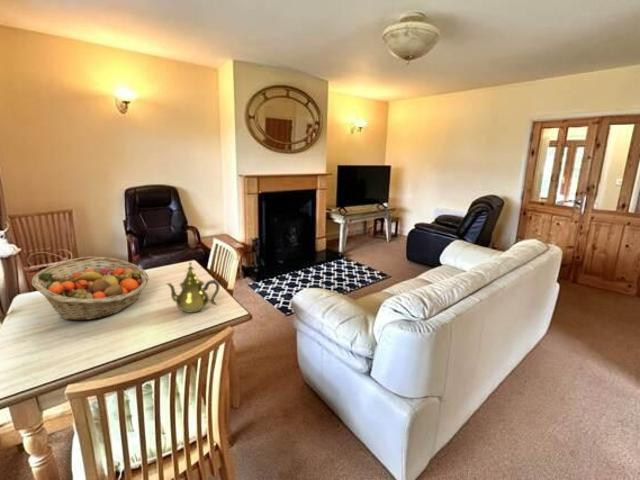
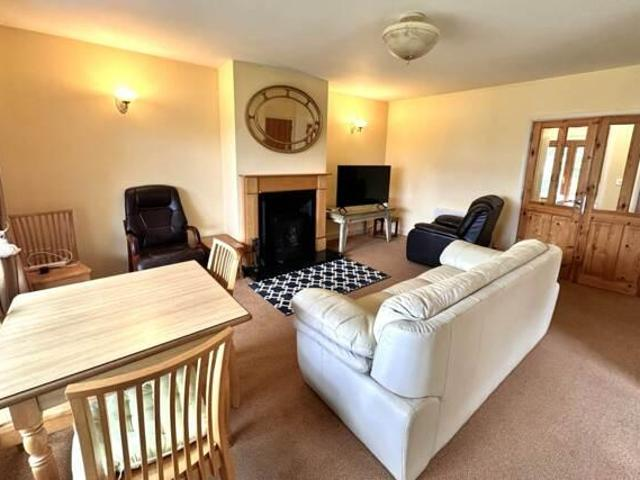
- fruit basket [31,256,150,321]
- teapot [165,261,220,314]
